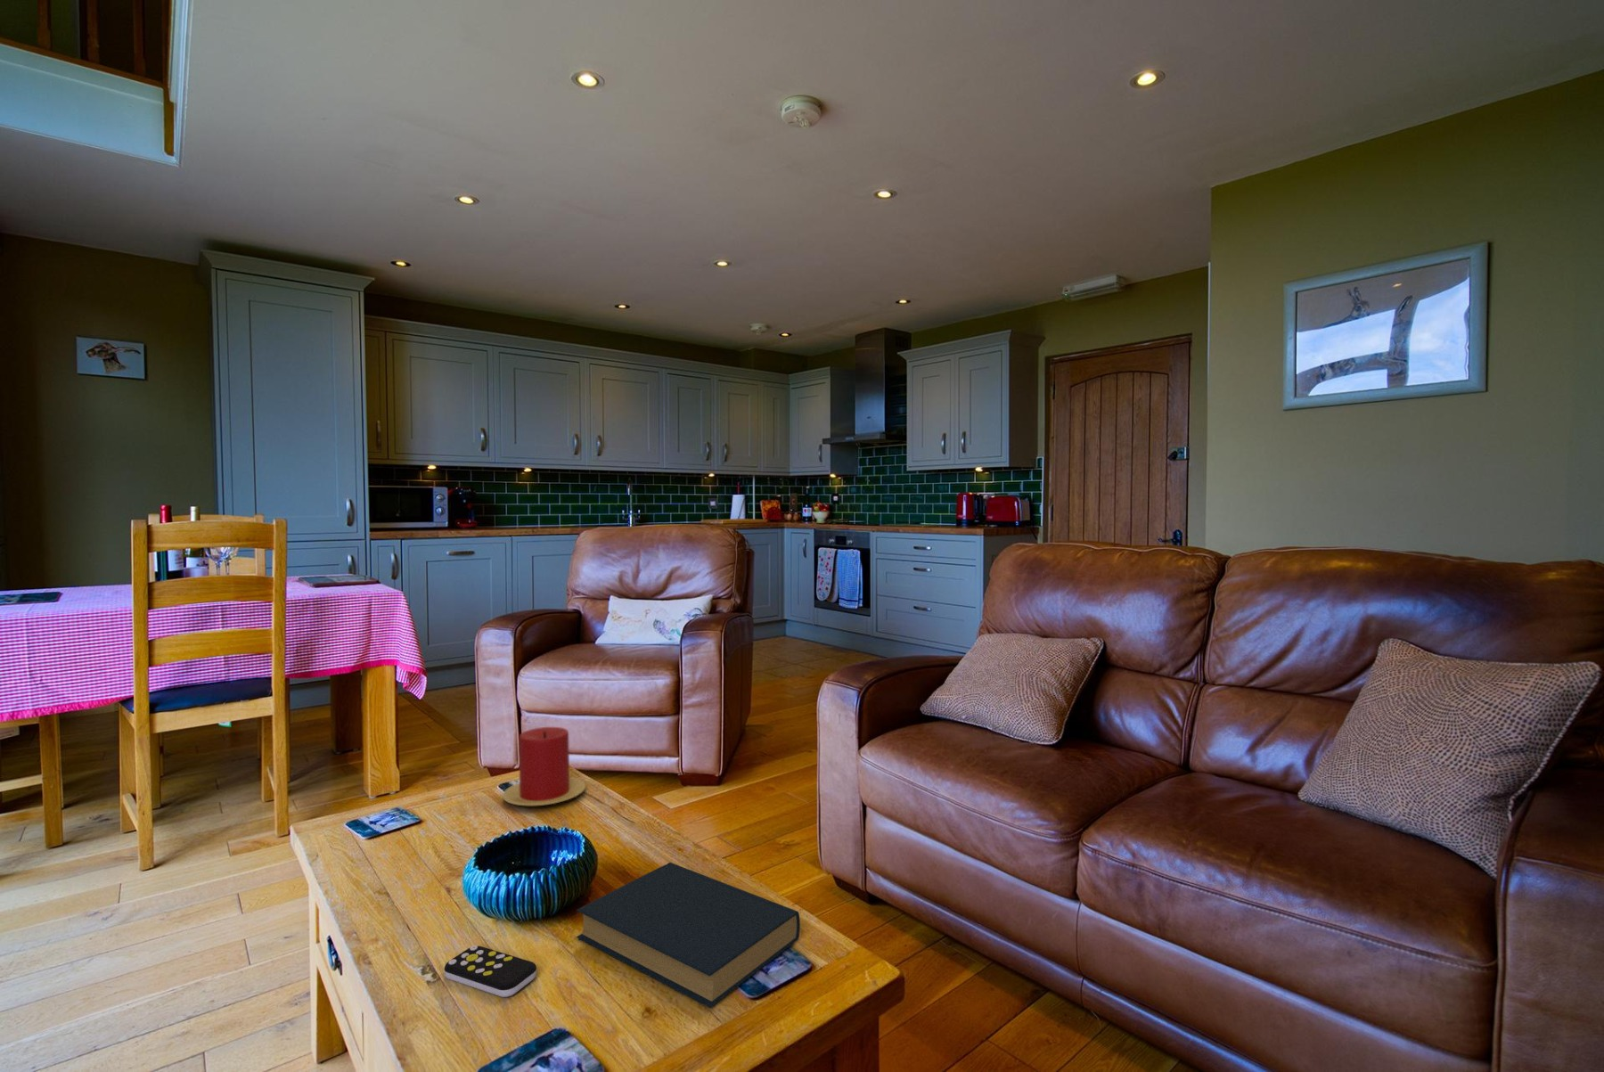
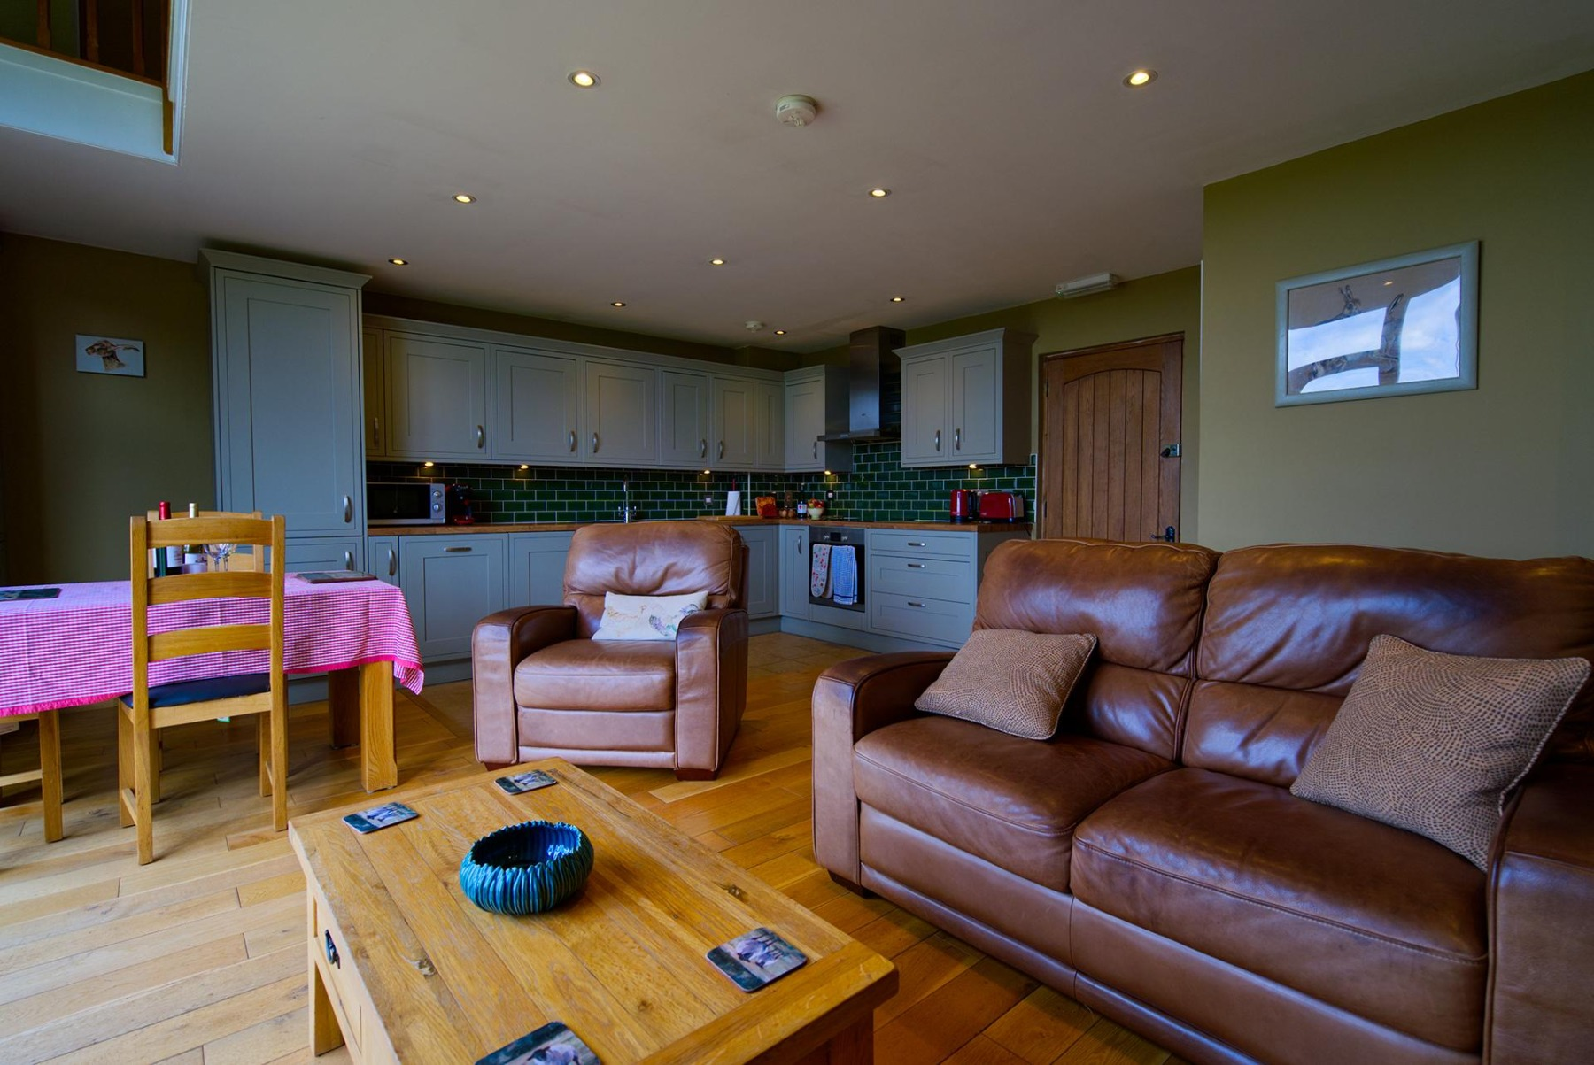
- hardback book [575,861,801,1009]
- remote control [444,944,537,998]
- candle [501,726,586,806]
